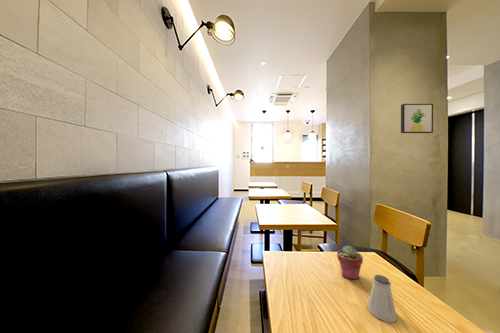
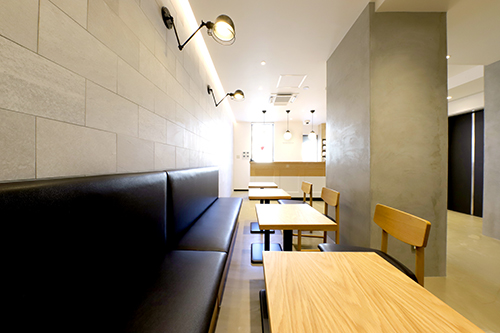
- saltshaker [366,274,398,323]
- wall art [400,103,434,134]
- potted succulent [336,245,364,280]
